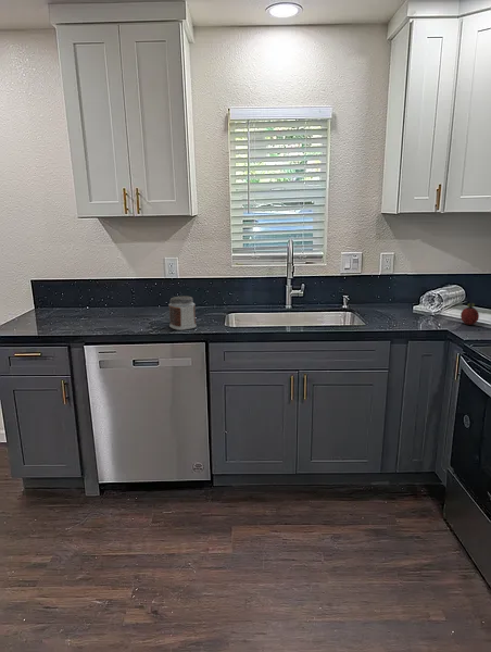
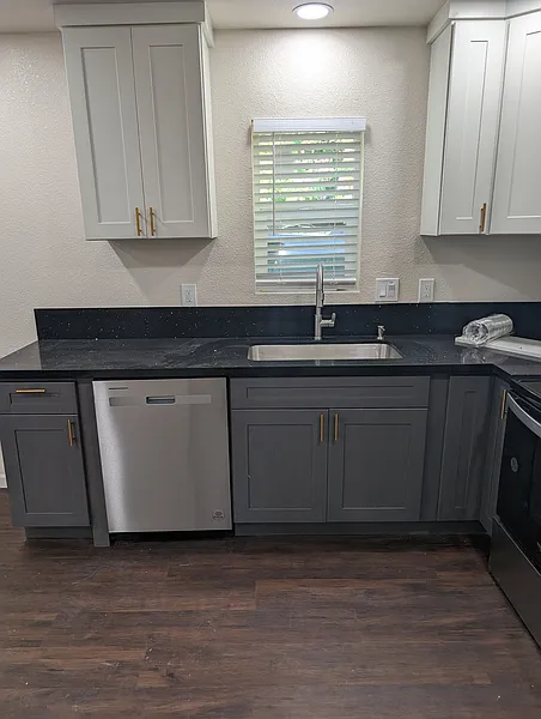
- fruit [459,302,480,326]
- jar [167,296,198,331]
